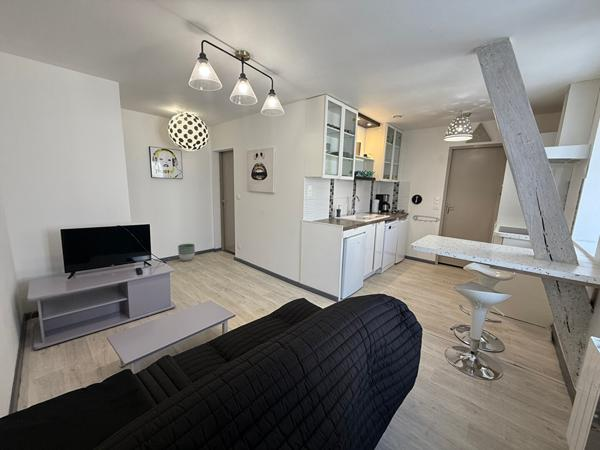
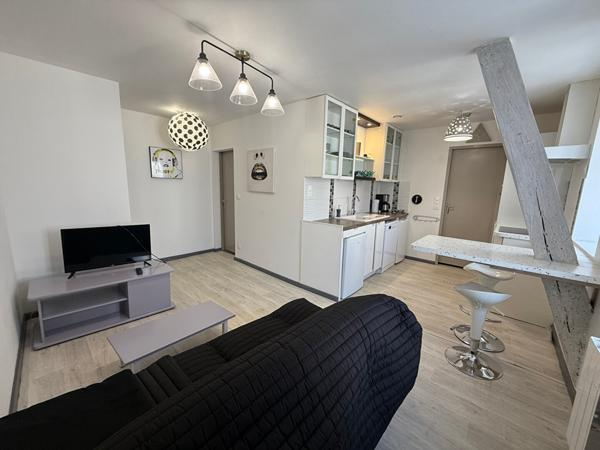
- planter [177,243,196,262]
